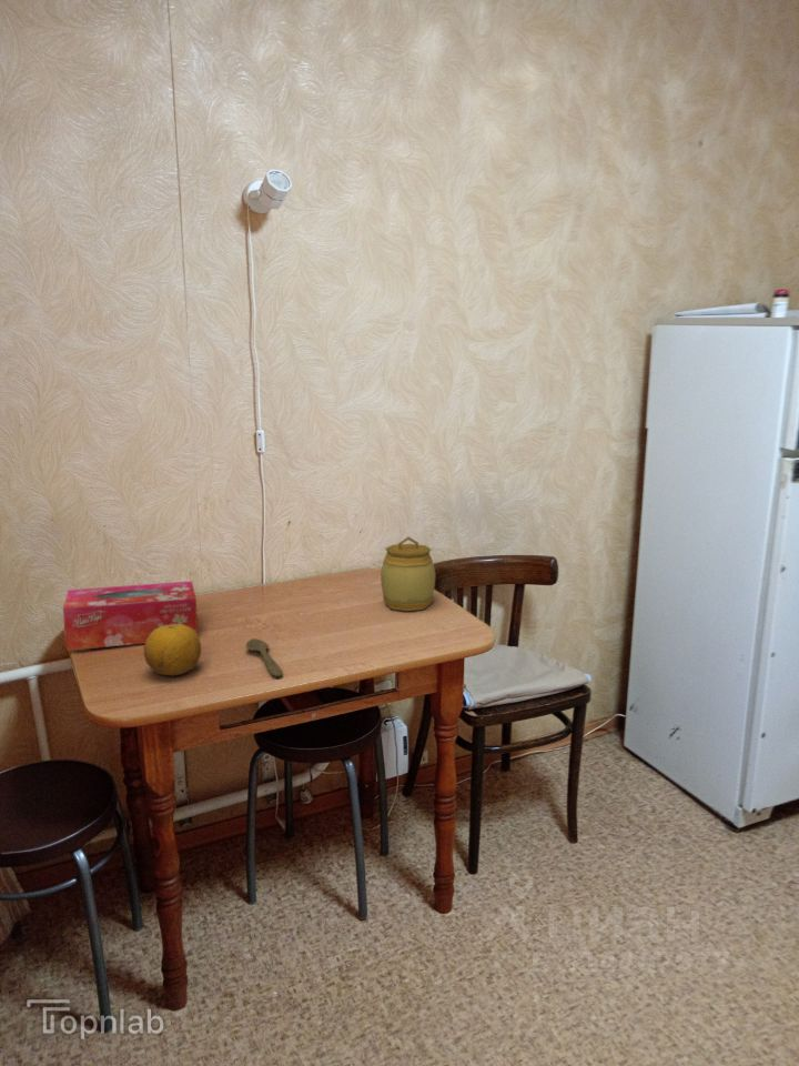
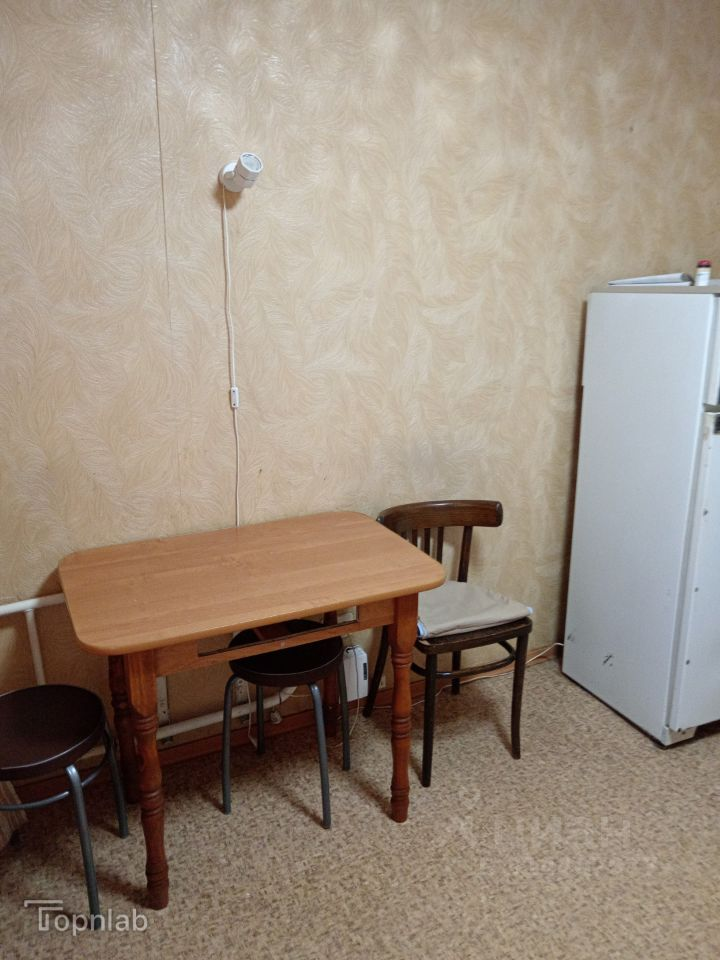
- tissue box [62,580,199,652]
- spoon [245,637,284,677]
- jar [380,535,436,612]
- fruit [143,624,202,676]
